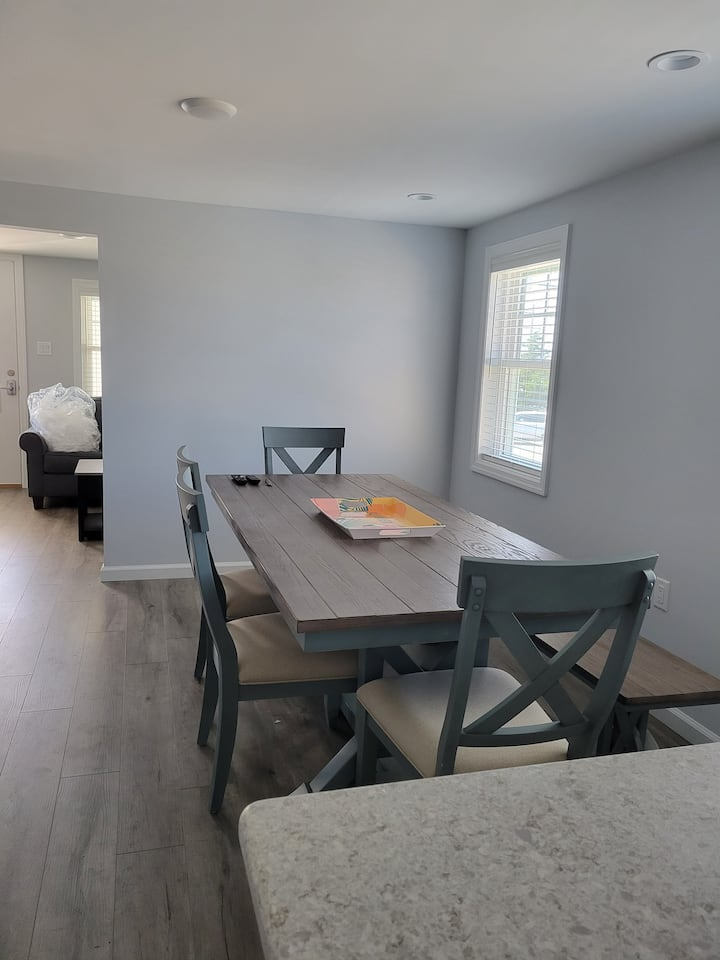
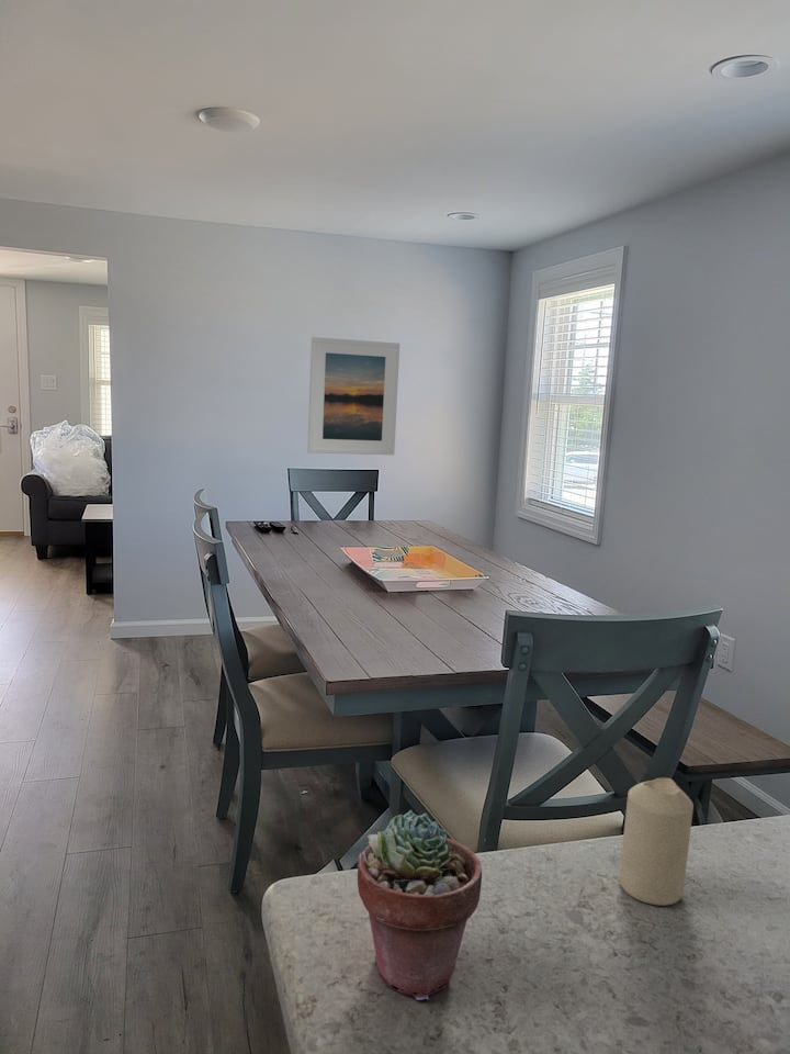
+ candle [619,776,695,907]
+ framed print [307,336,400,456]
+ potted succulent [357,809,483,1002]
